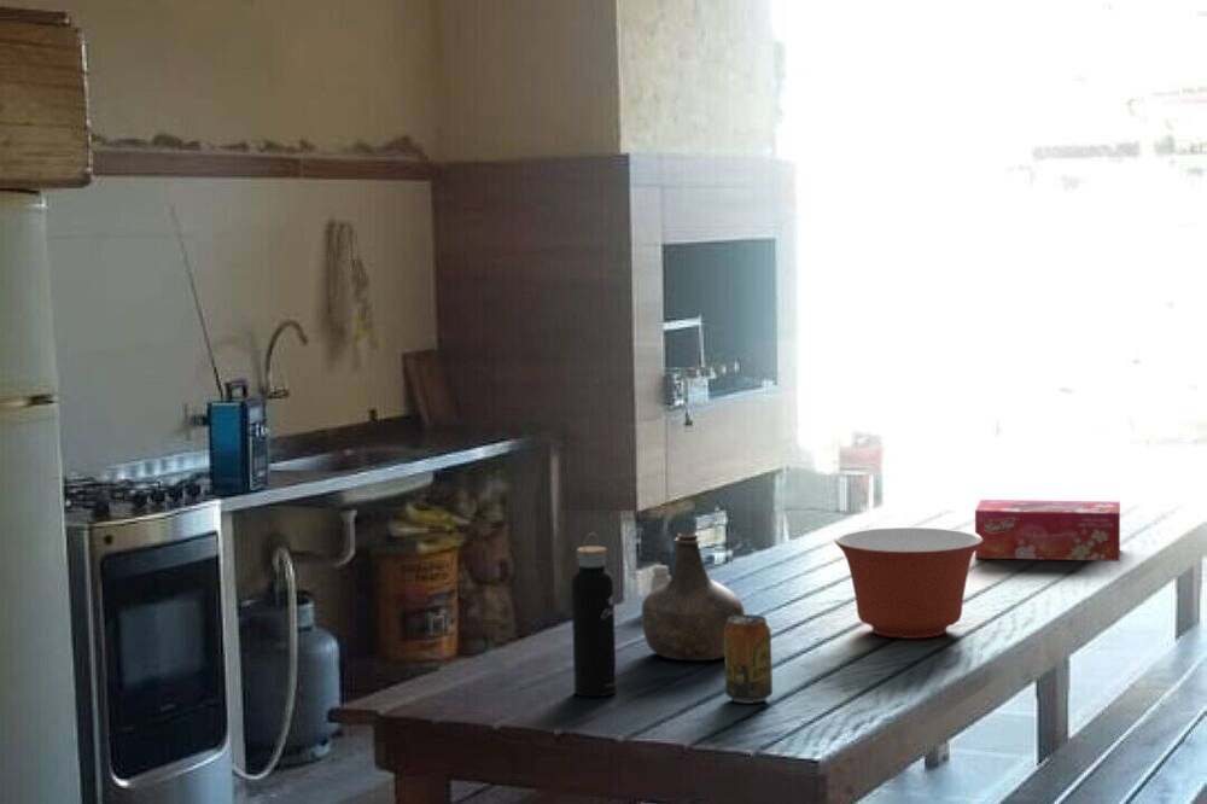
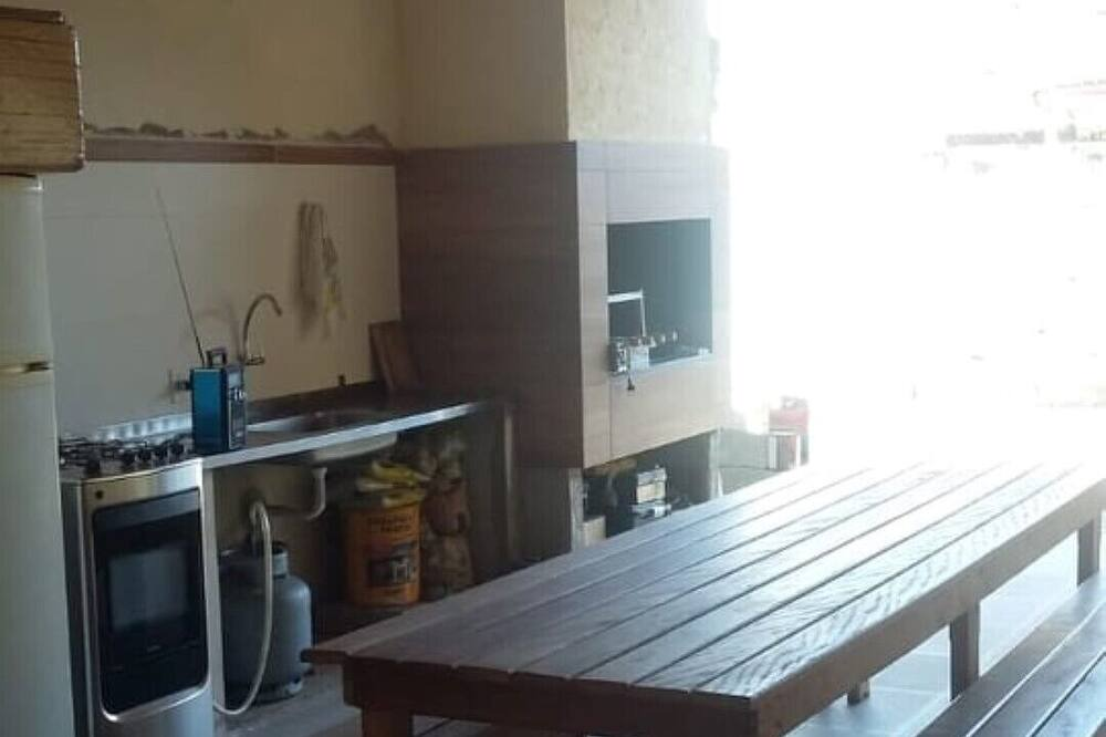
- water bottle [570,532,618,698]
- mixing bowl [834,526,984,640]
- tissue box [974,499,1121,563]
- bottle [640,531,746,662]
- beverage can [723,613,774,705]
- saltshaker [649,564,671,593]
